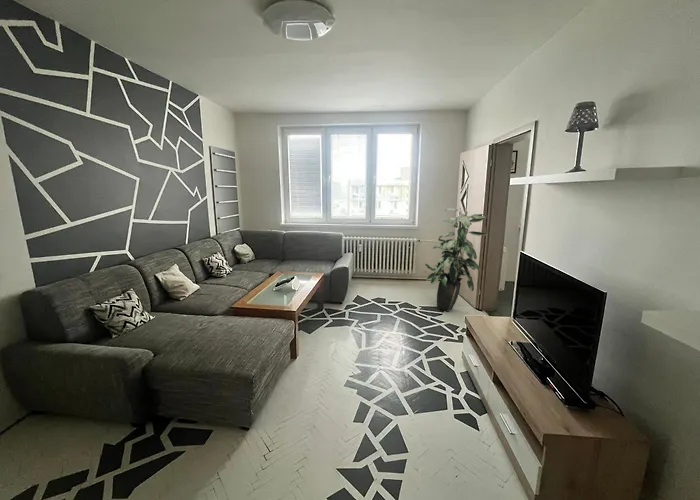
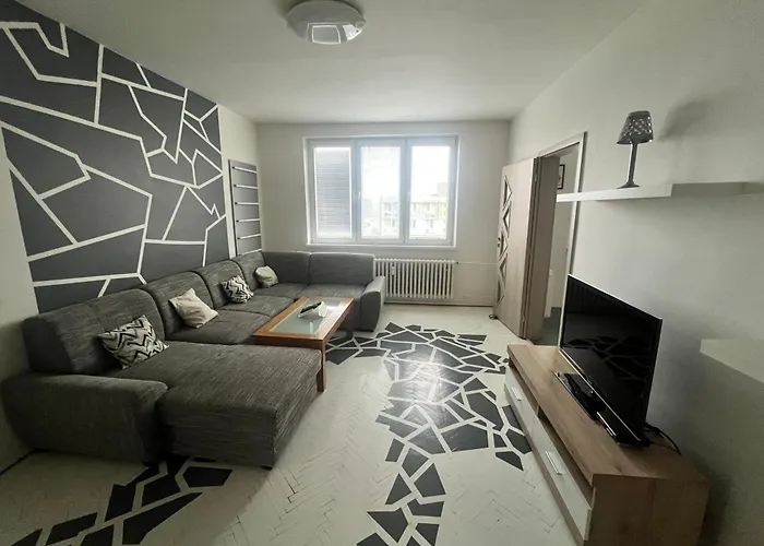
- indoor plant [424,207,488,313]
